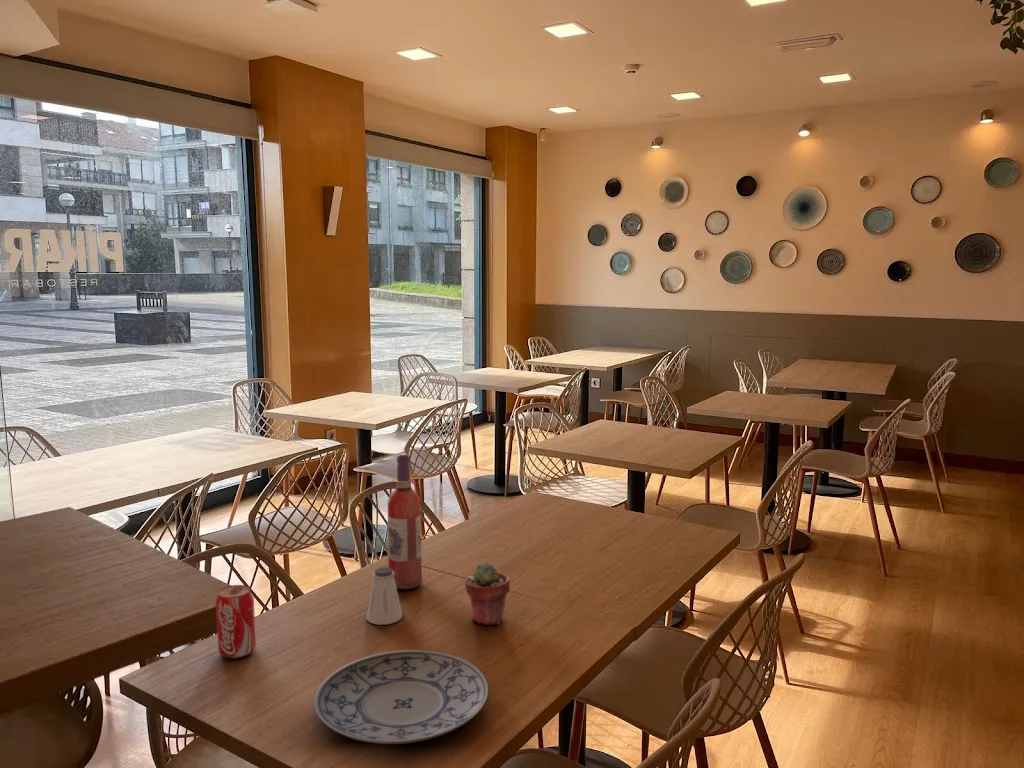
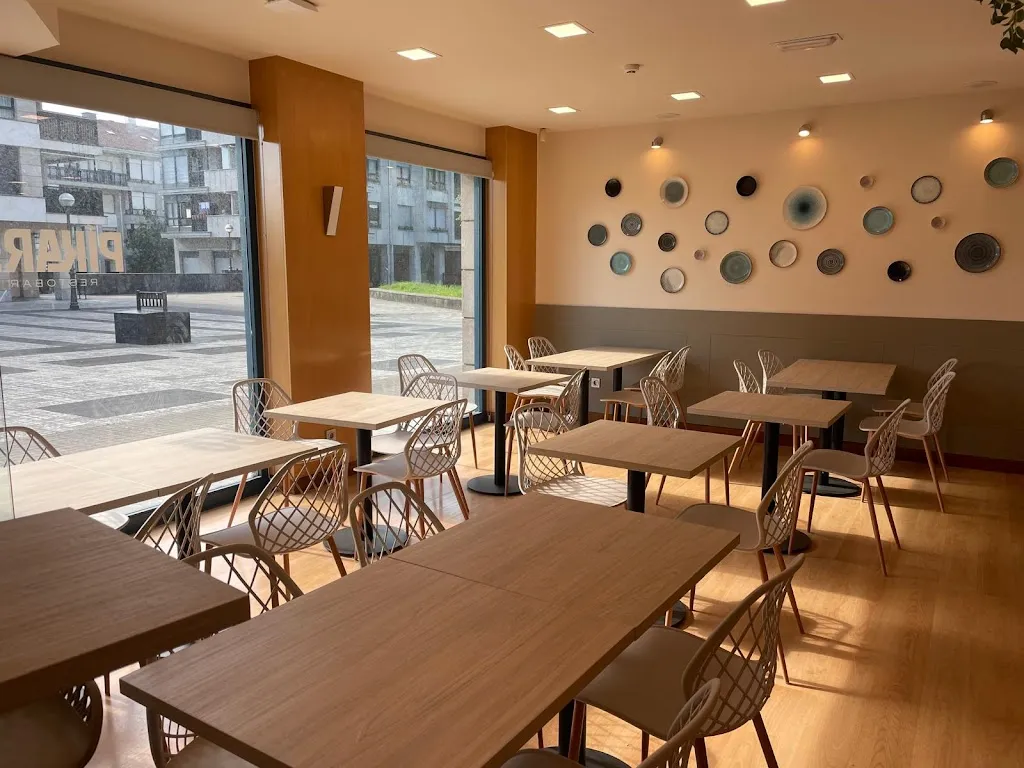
- beverage can [215,584,257,660]
- wine bottle [386,453,423,590]
- saltshaker [365,566,403,626]
- plate [313,649,490,745]
- potted succulent [464,562,511,626]
